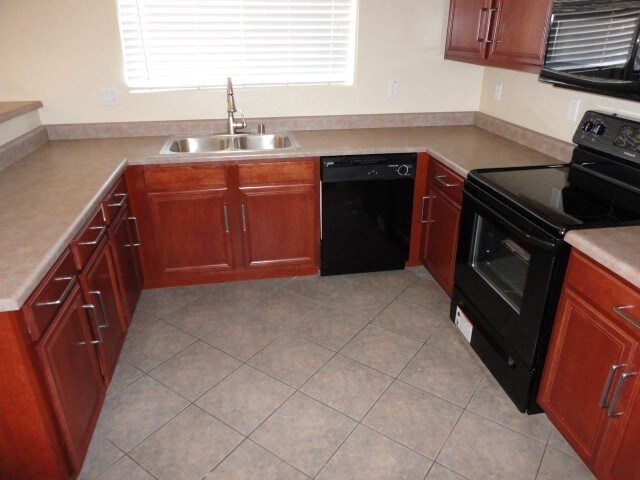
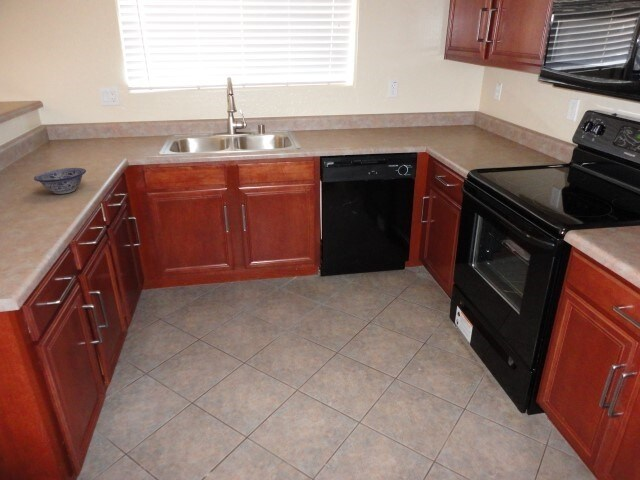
+ bowl [33,167,87,195]
